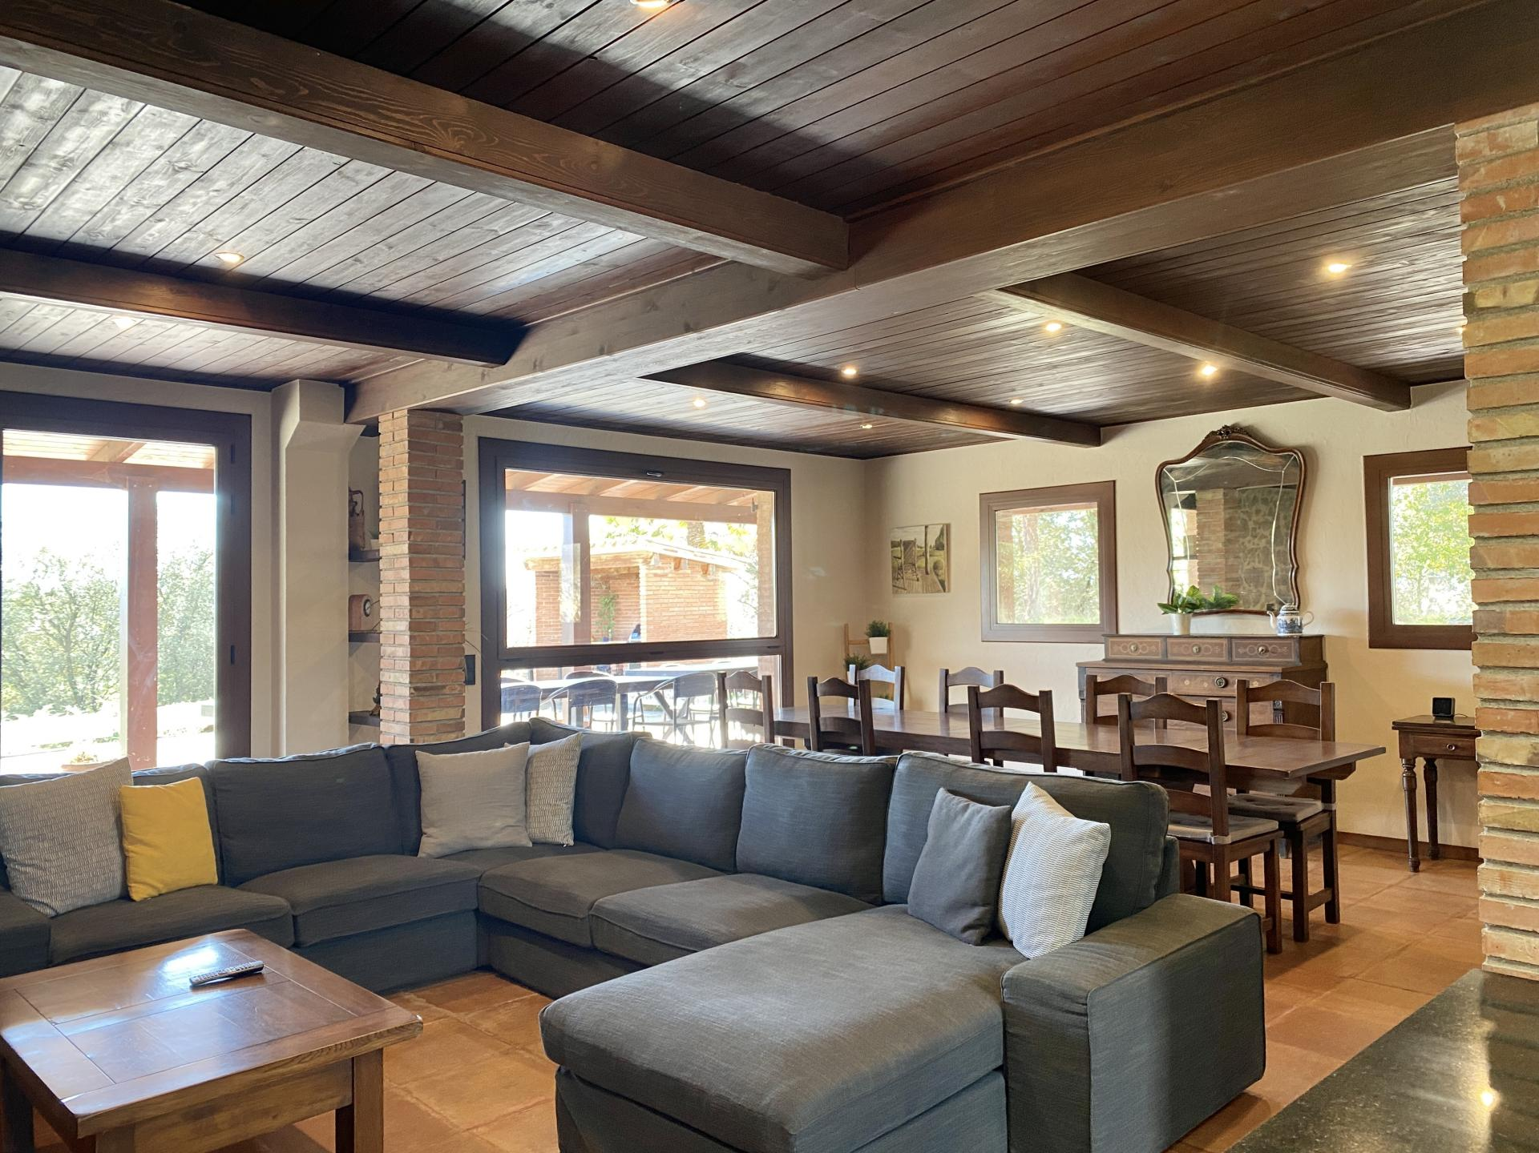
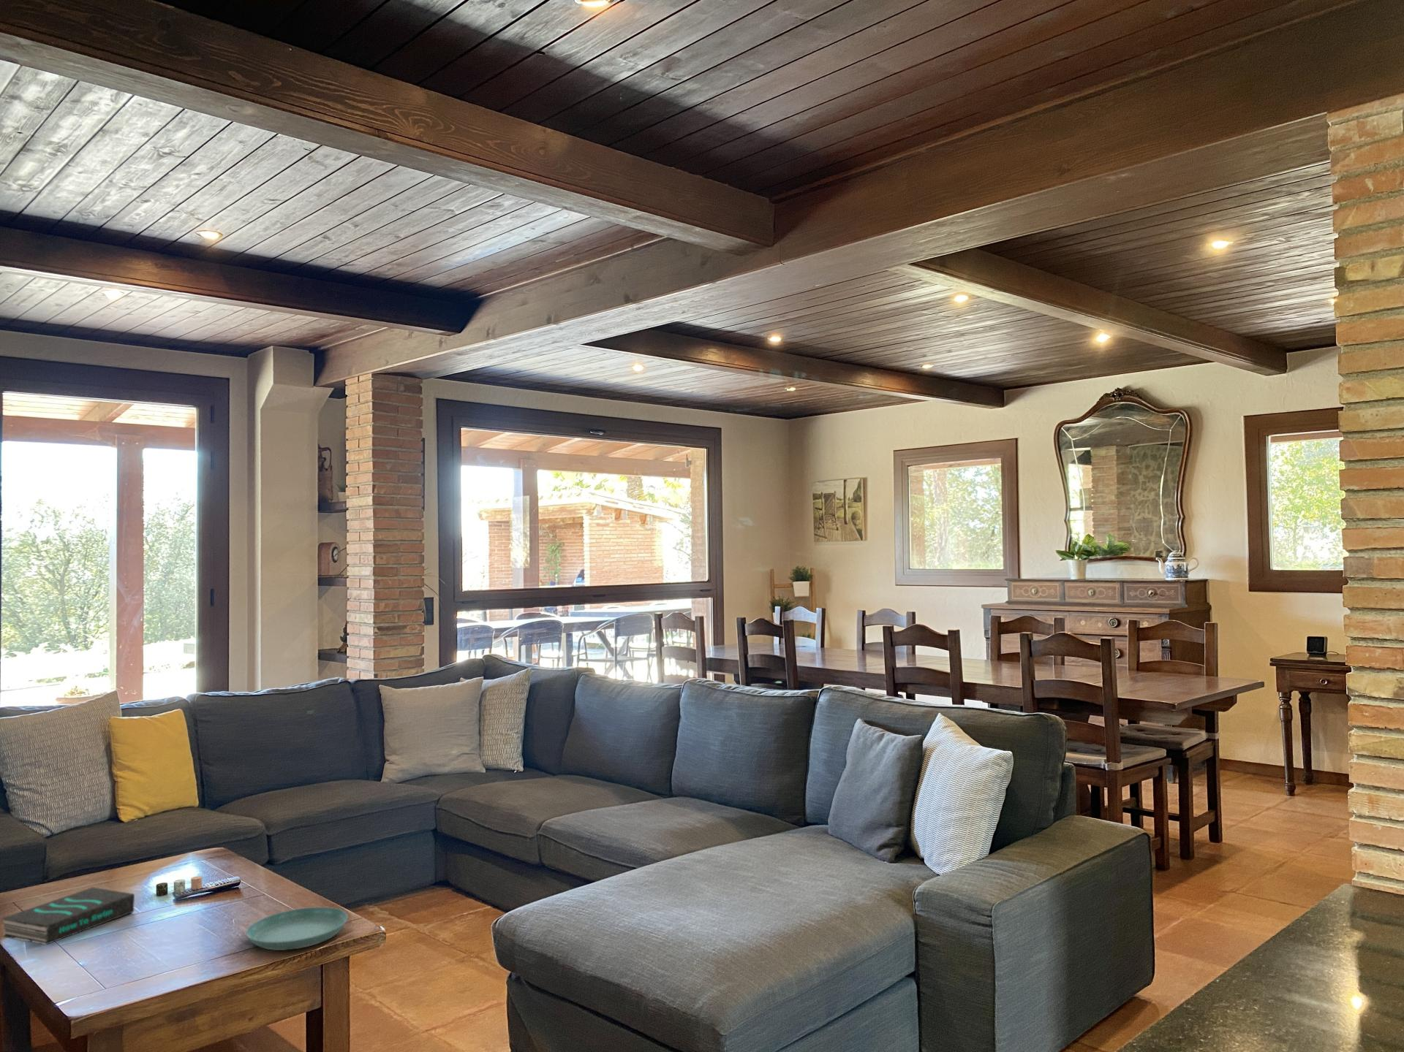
+ candle [156,875,203,897]
+ saucer [245,906,349,951]
+ book [0,886,135,945]
